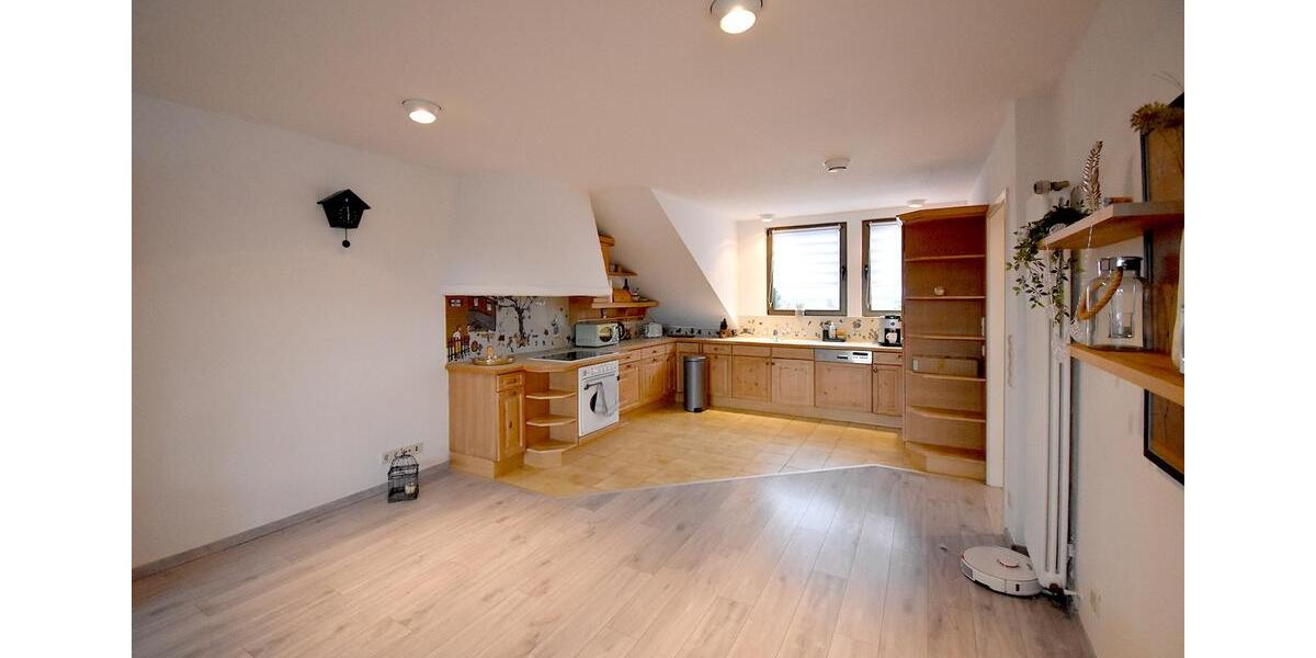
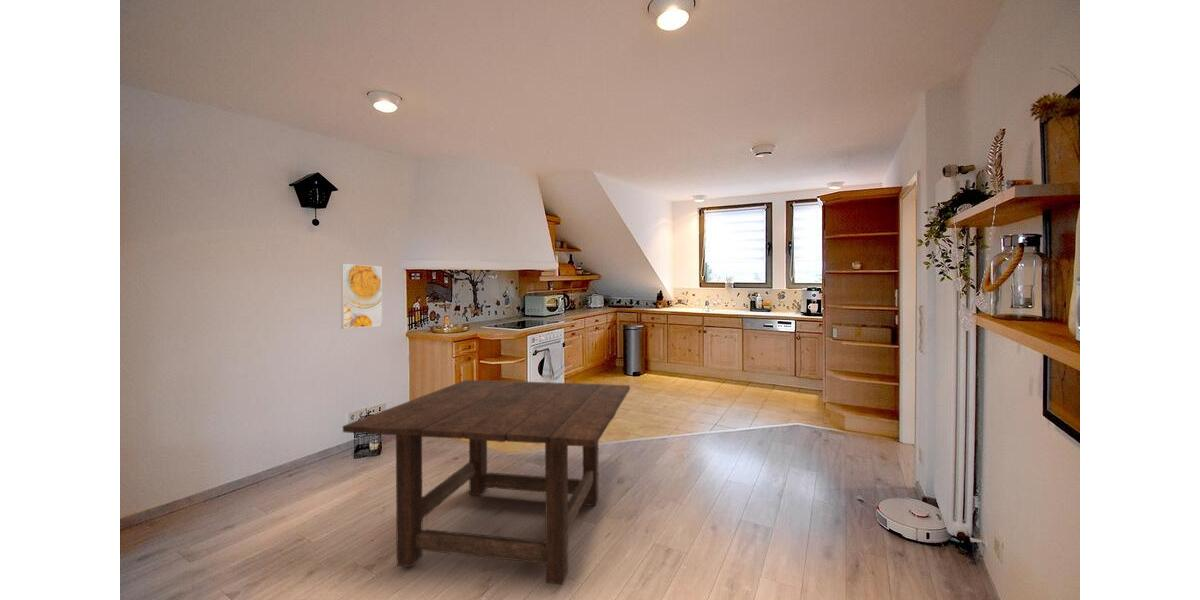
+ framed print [340,263,383,330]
+ dining table [342,379,631,586]
